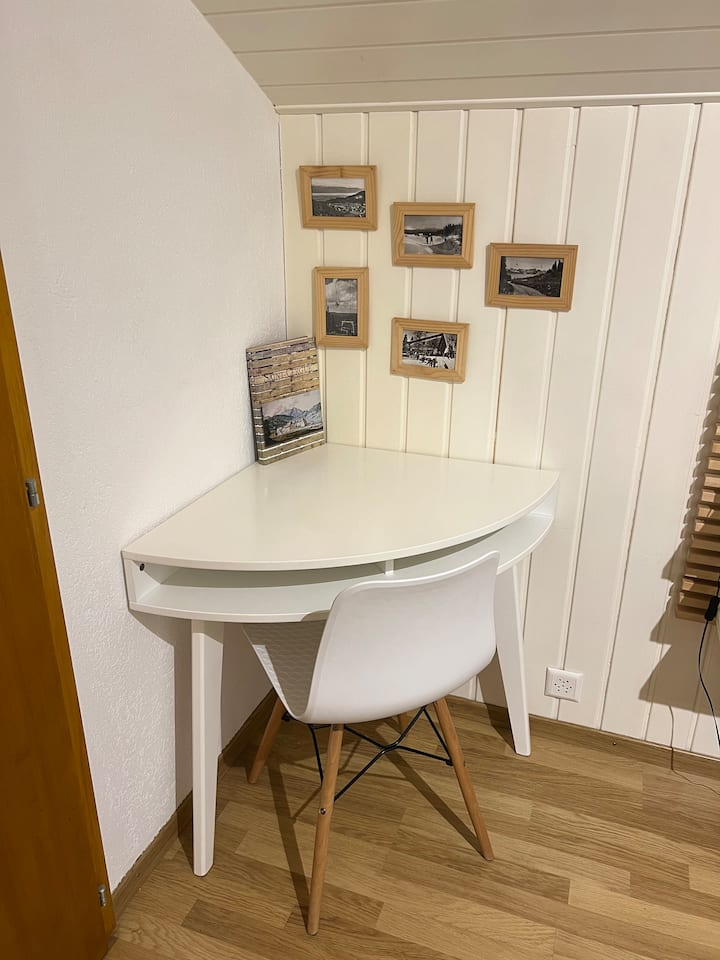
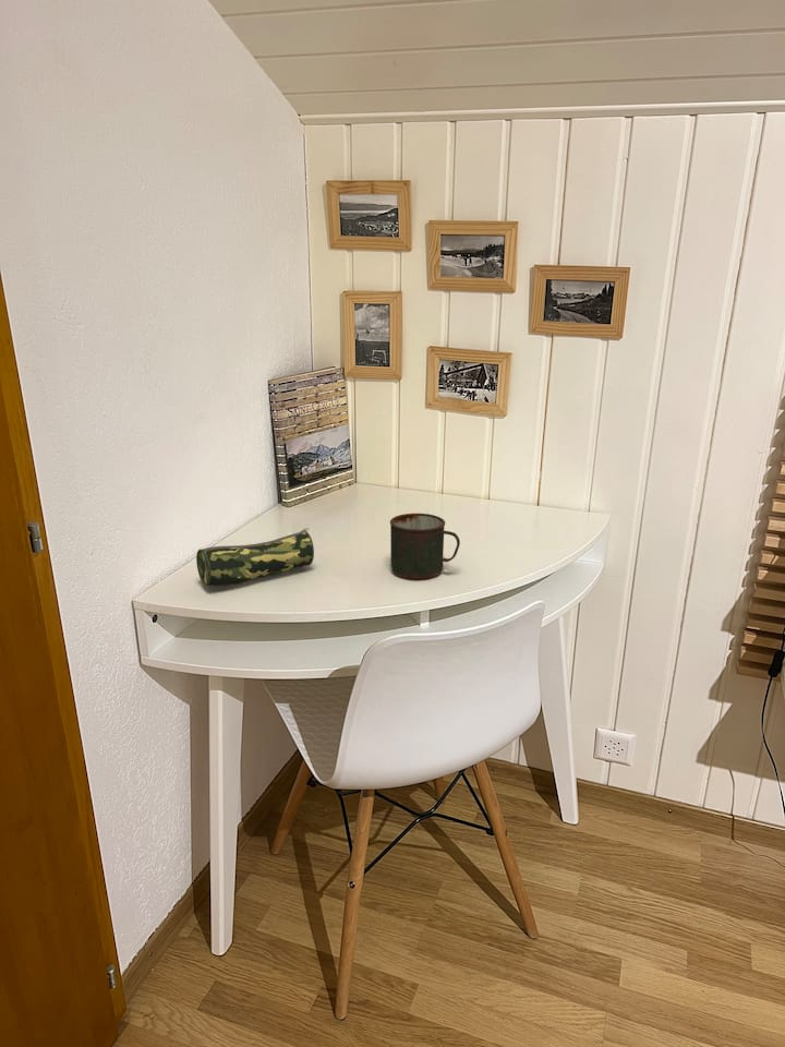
+ mug [389,513,461,579]
+ pencil case [195,527,315,588]
